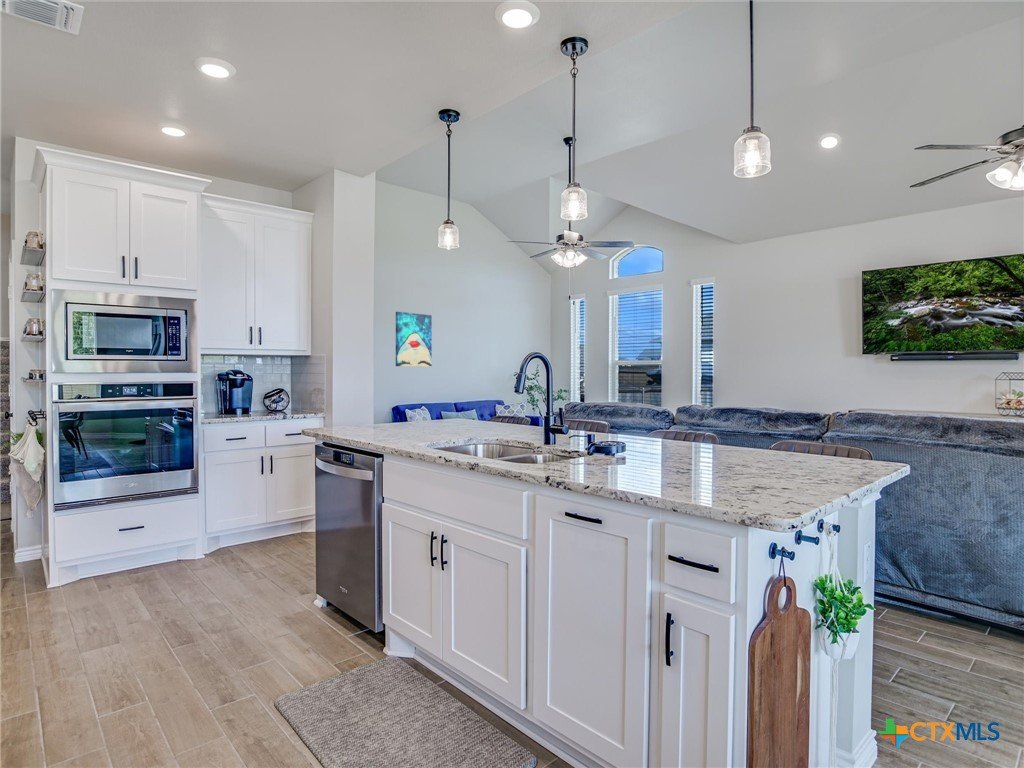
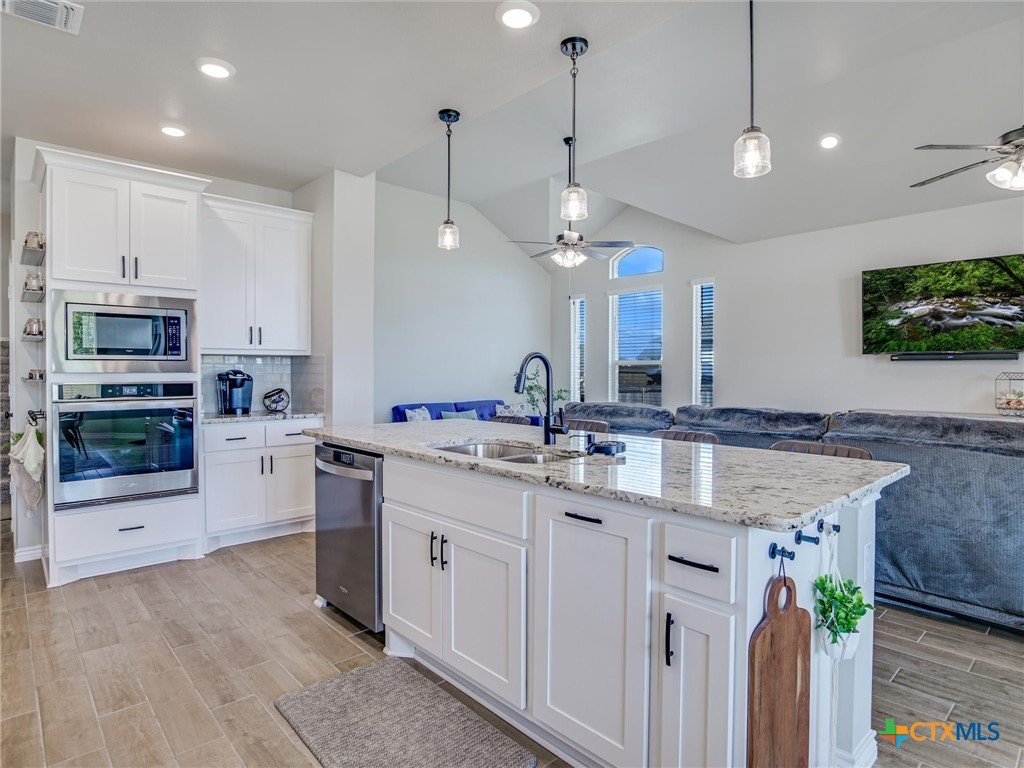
- wall art [395,311,433,368]
